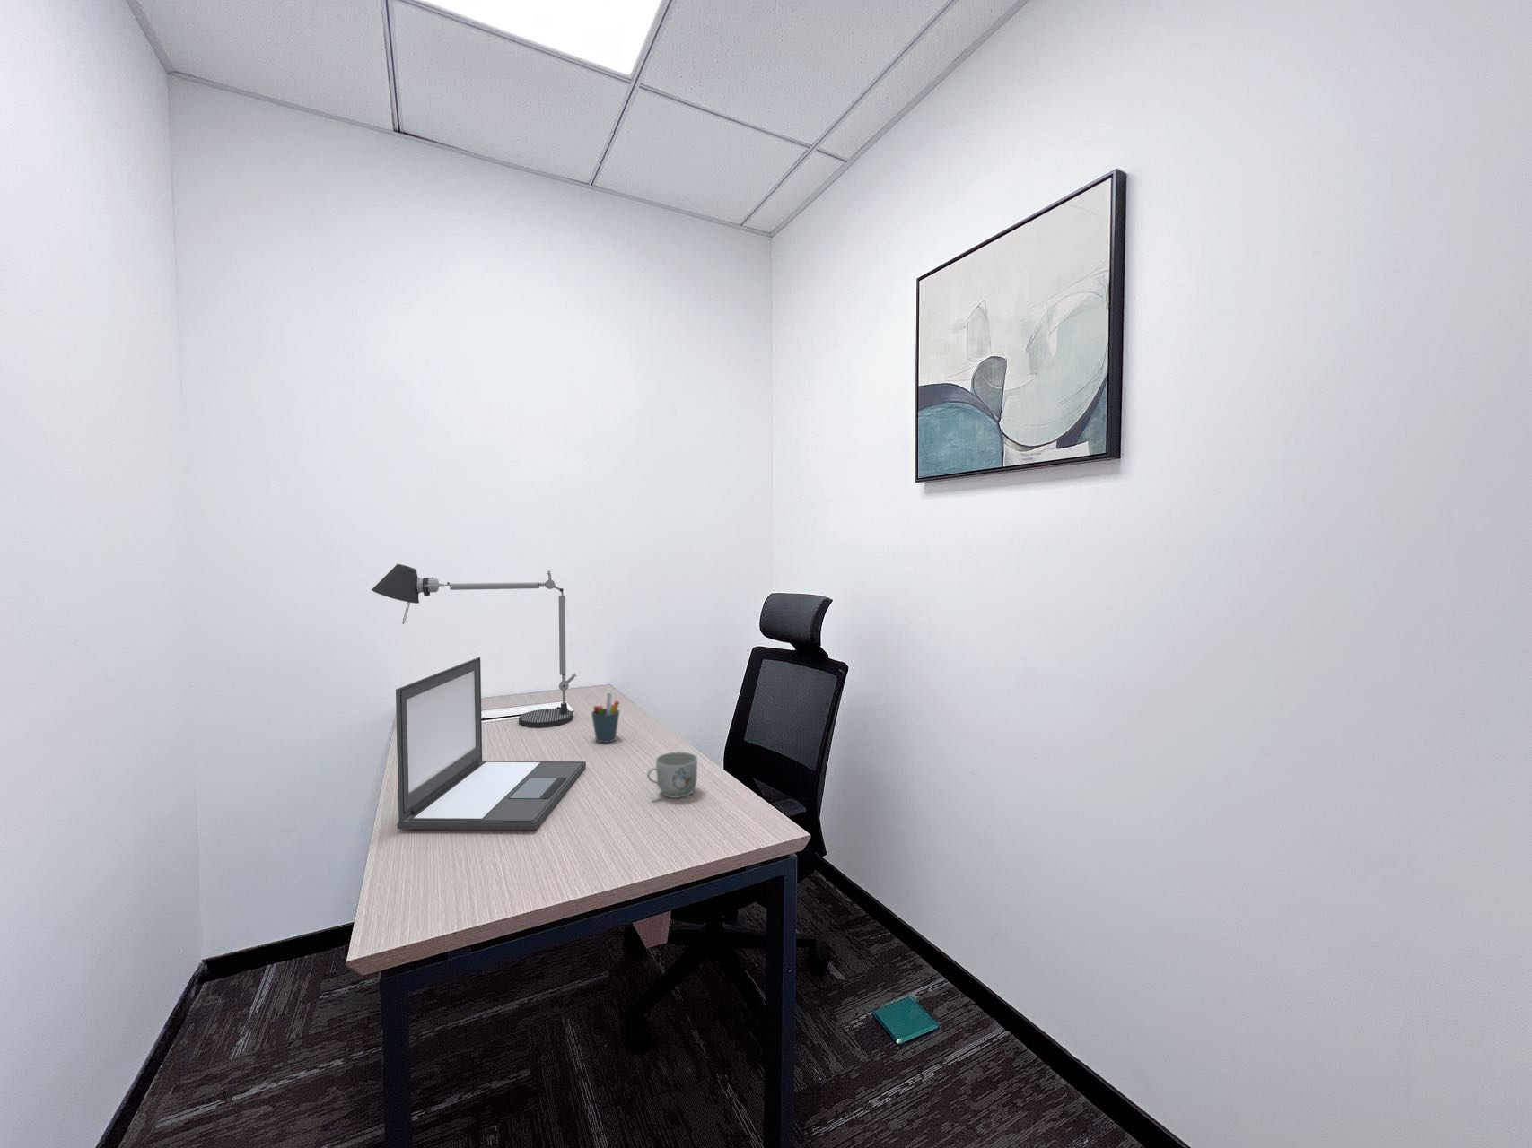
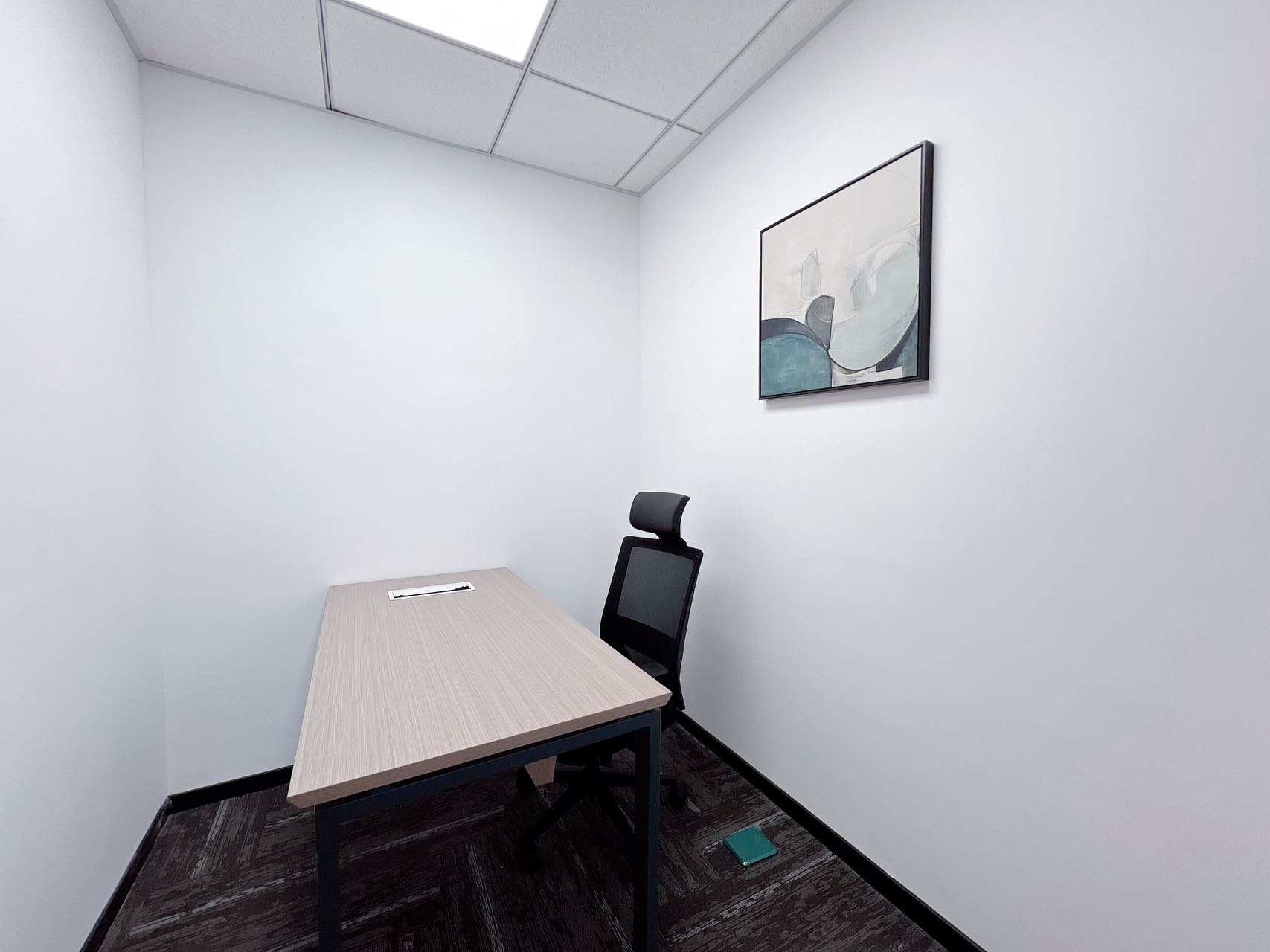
- pen holder [591,692,620,744]
- laptop [394,656,587,831]
- desk lamp [370,563,577,728]
- mug [647,751,698,800]
